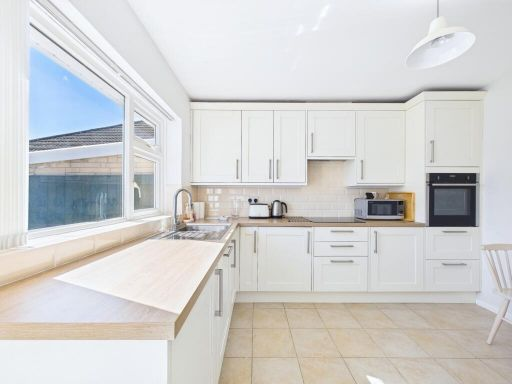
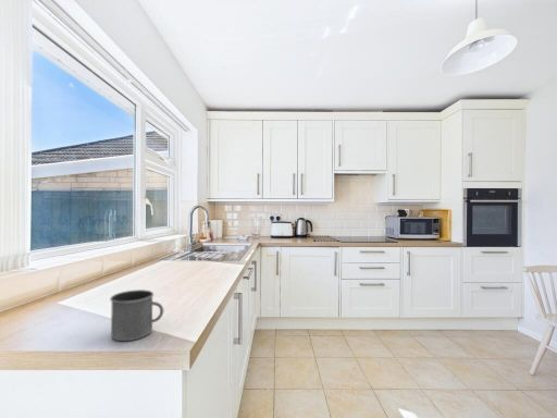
+ mug [109,288,164,342]
